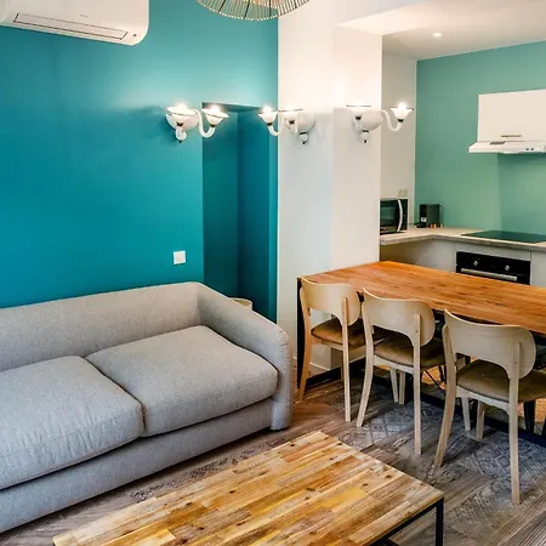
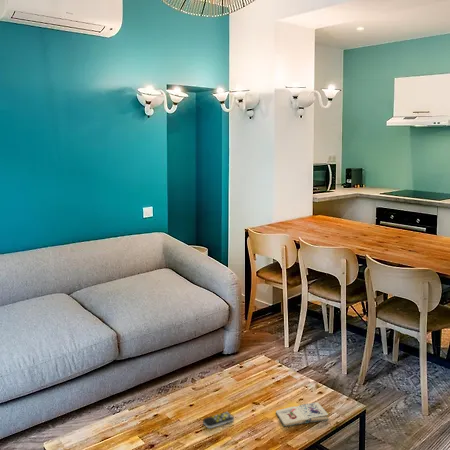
+ paperback book [275,401,330,427]
+ remote control [202,411,235,429]
